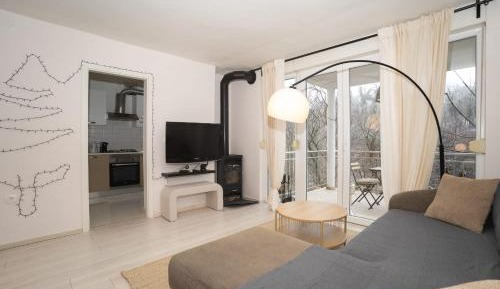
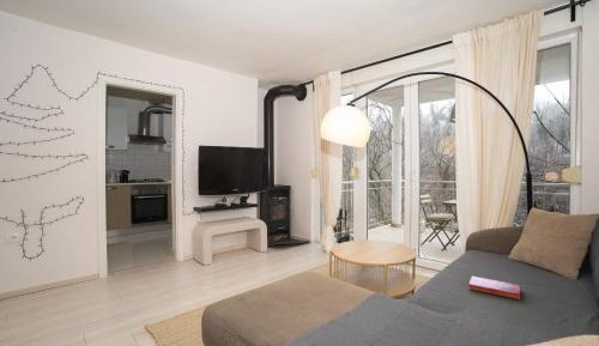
+ hardback book [468,274,521,301]
